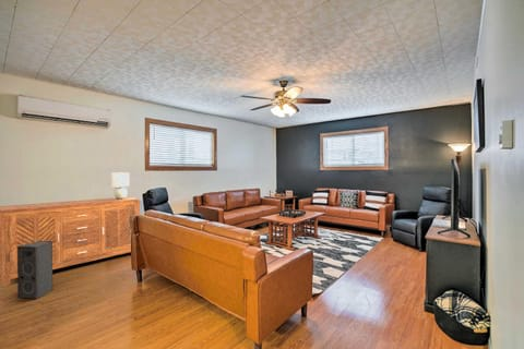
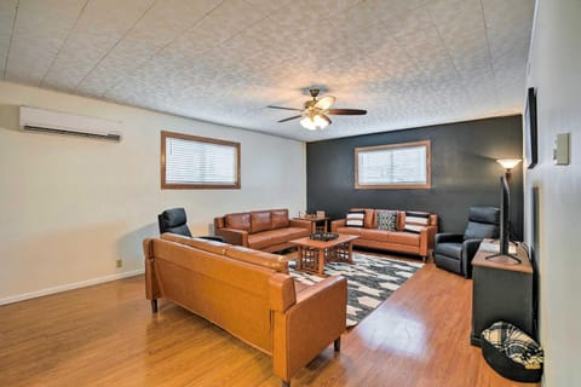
- speaker [16,241,53,300]
- sideboard [0,196,141,287]
- lamp [110,170,131,200]
